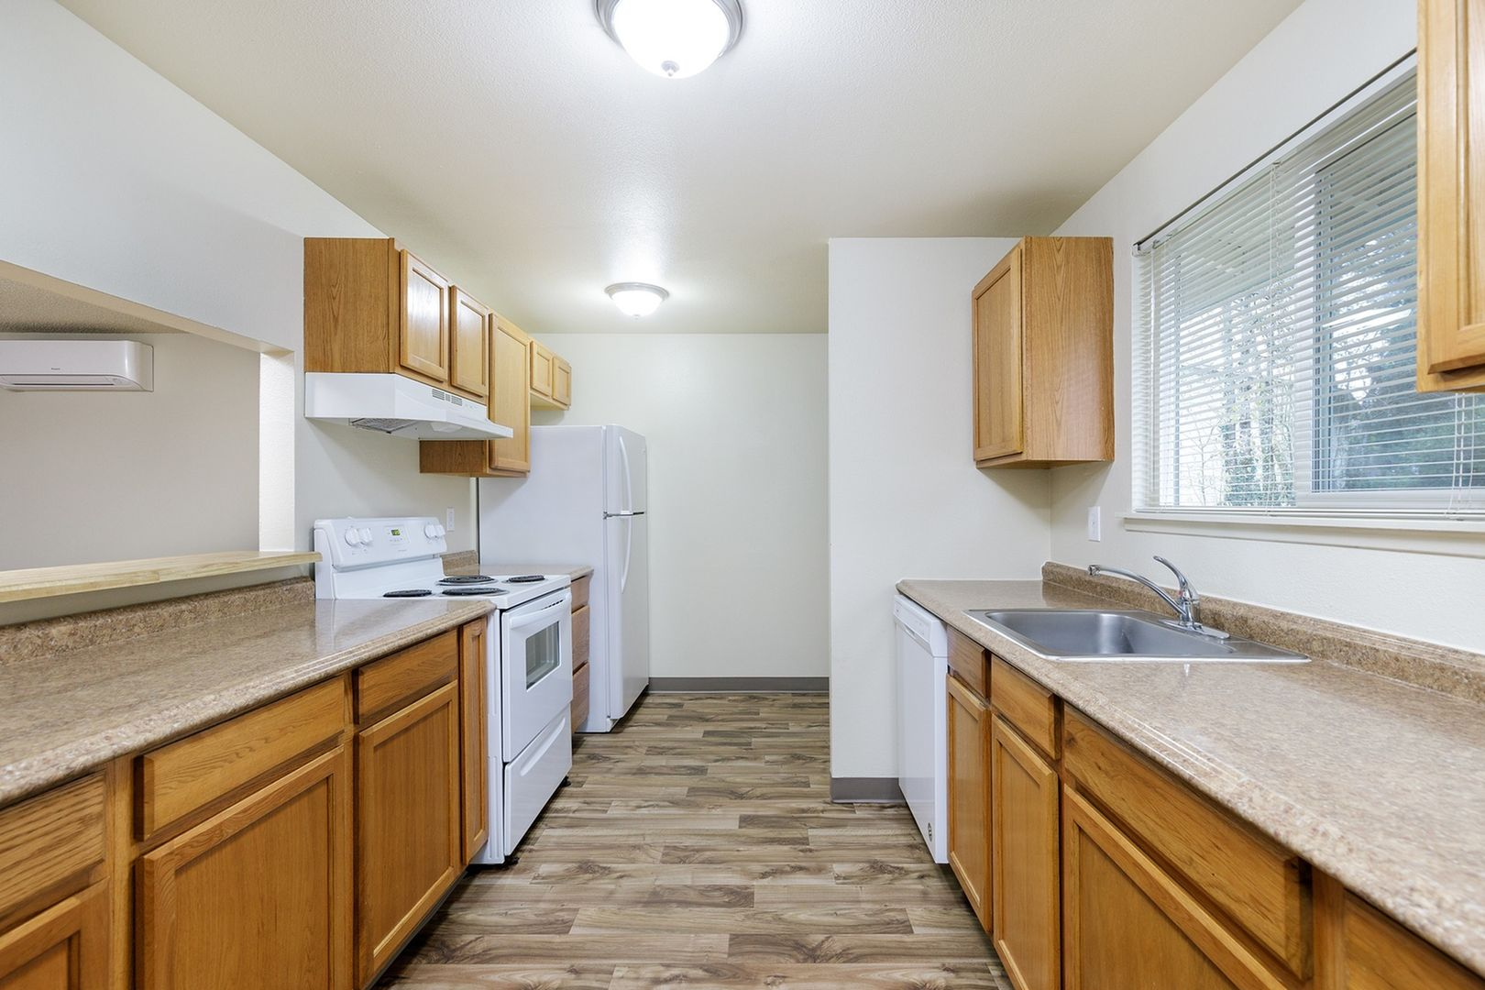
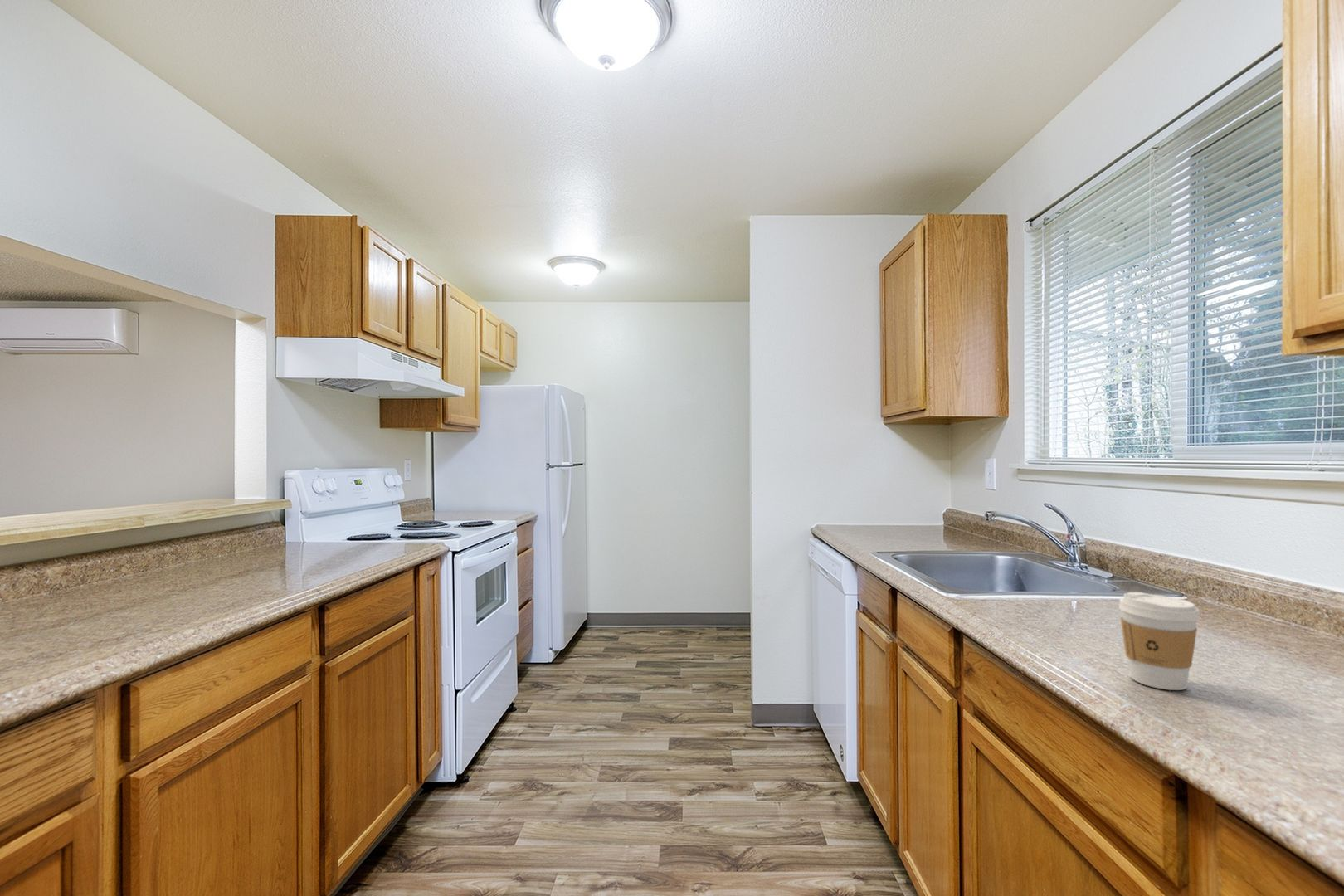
+ coffee cup [1118,592,1201,691]
